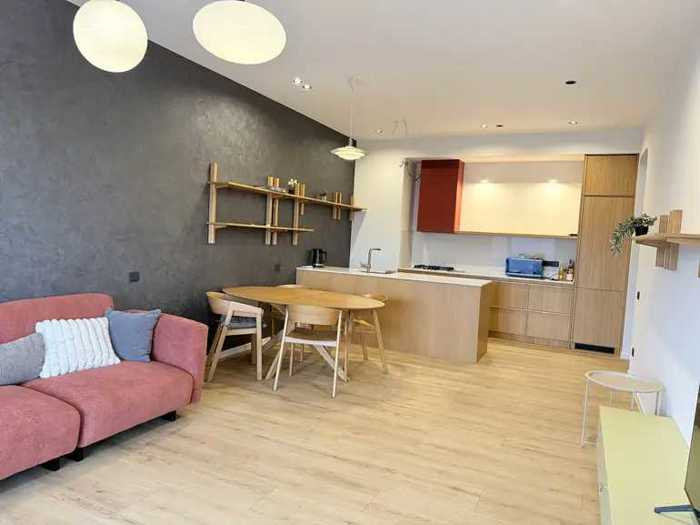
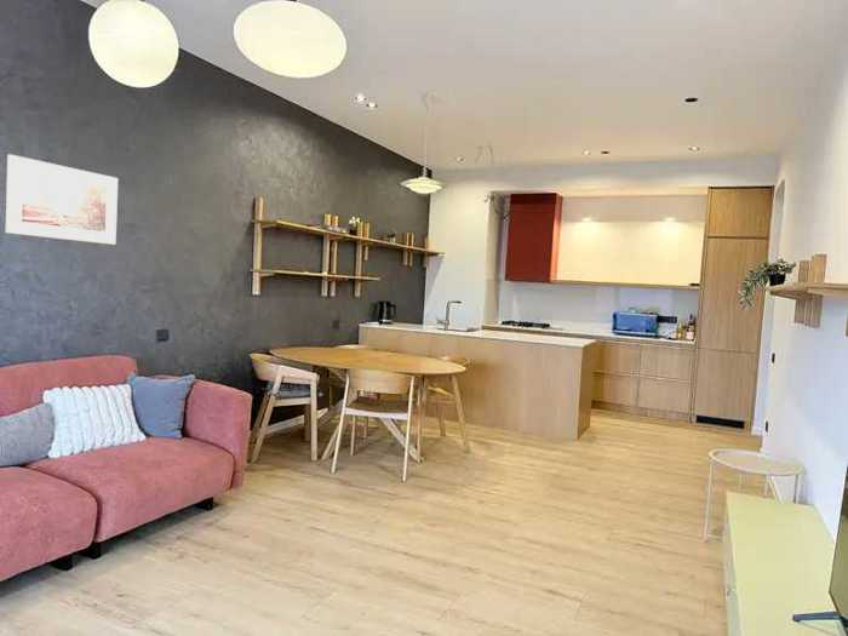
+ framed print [5,153,119,246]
